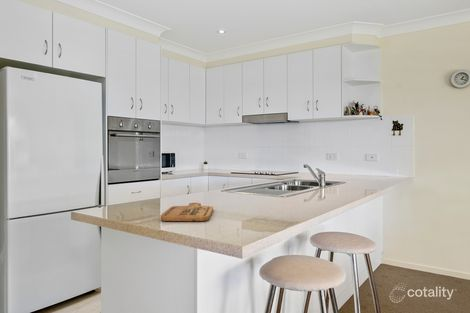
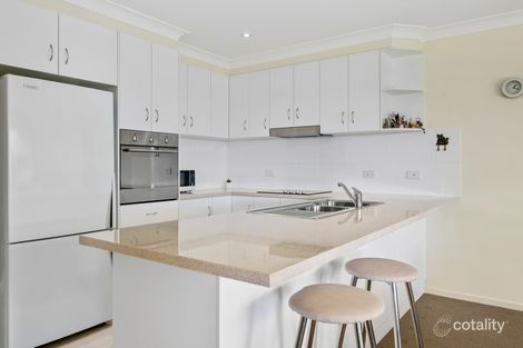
- cutting board [160,202,214,222]
